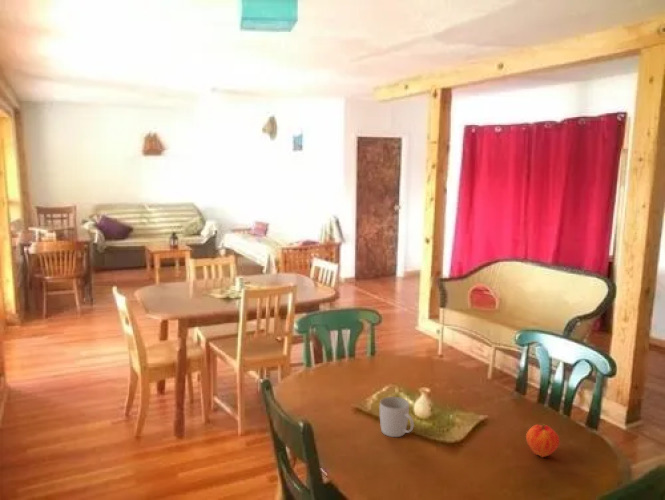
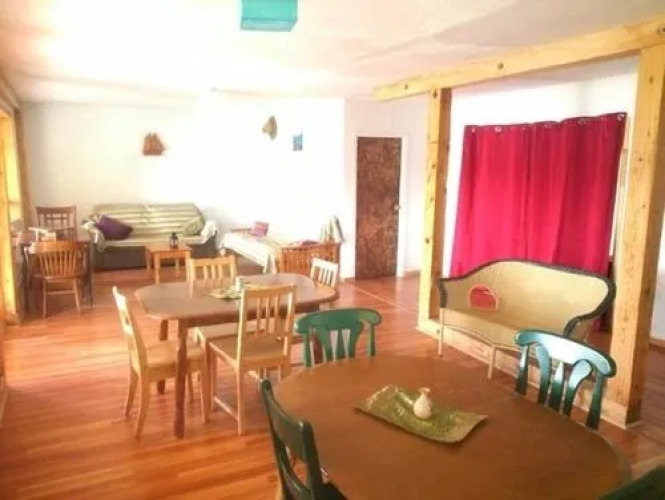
- mug [379,396,415,438]
- fruit [525,423,561,458]
